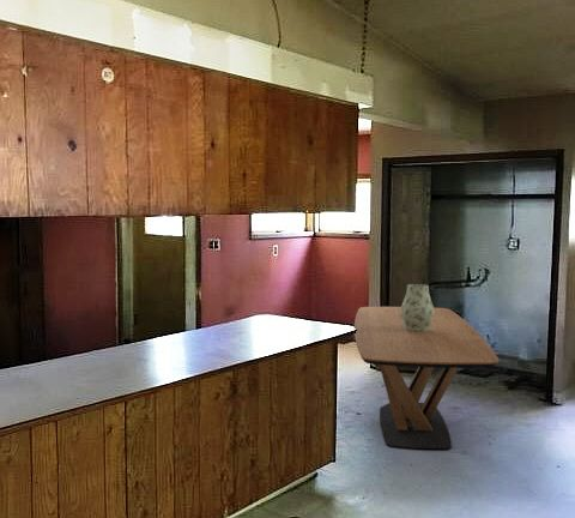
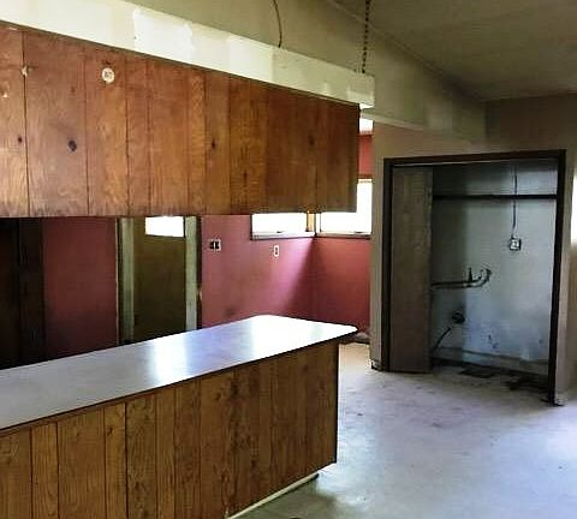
- vase [401,283,435,331]
- dining table [353,306,500,450]
